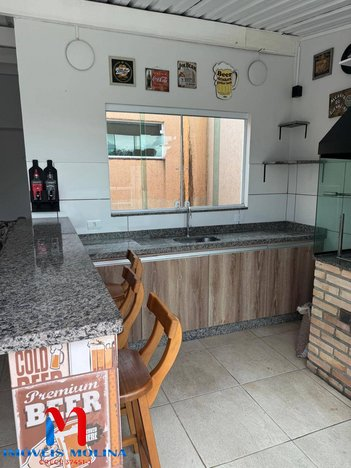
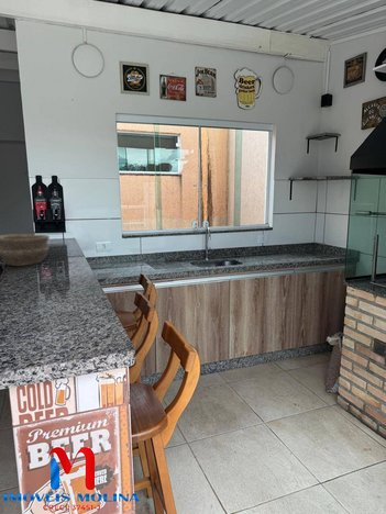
+ bowl [0,233,51,267]
